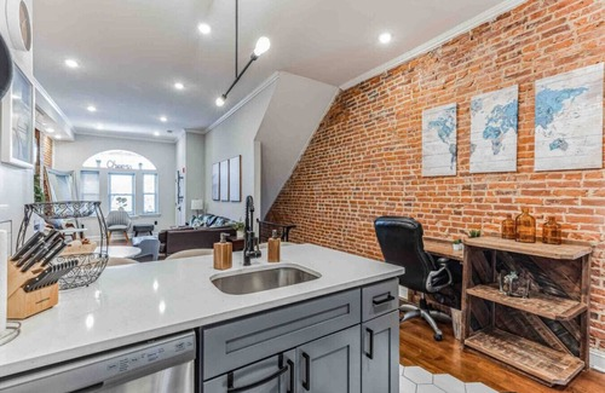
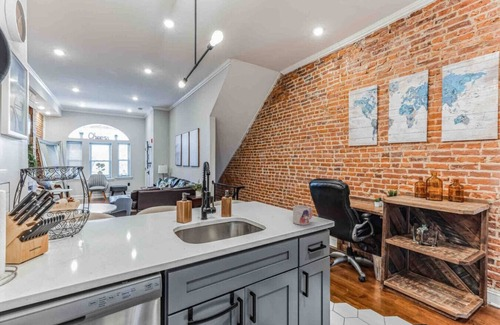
+ mug [292,204,314,226]
